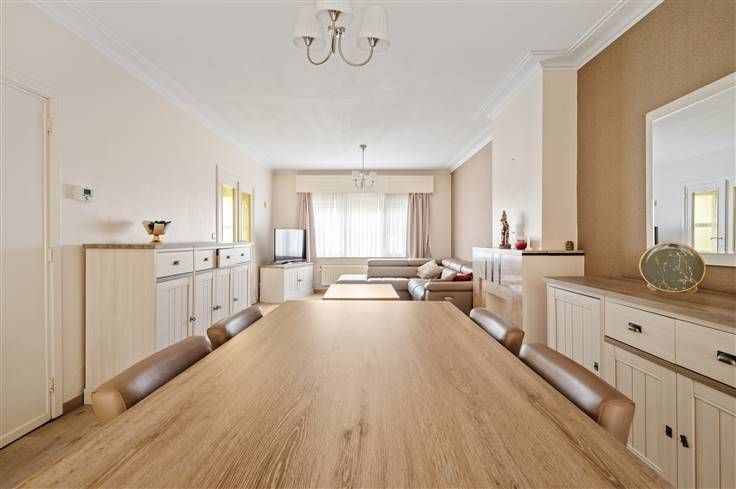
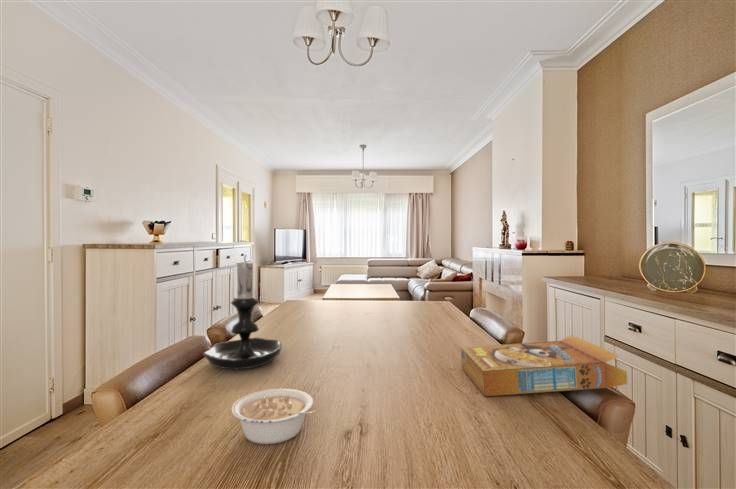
+ cereal box [460,334,628,397]
+ candle holder [201,254,282,371]
+ legume [230,388,316,445]
